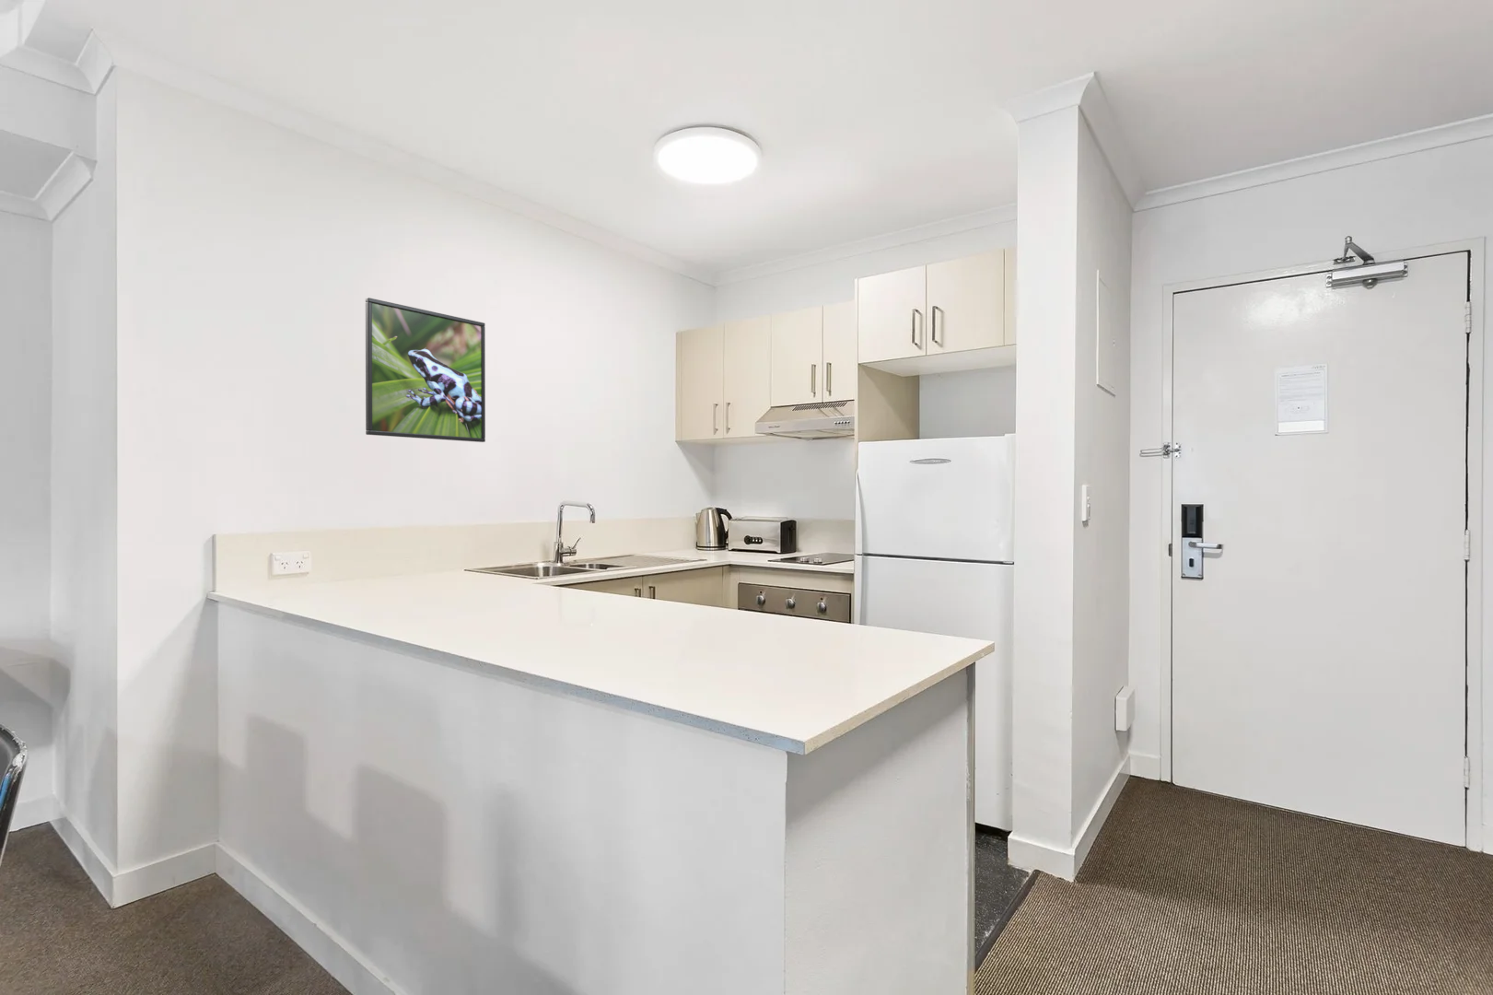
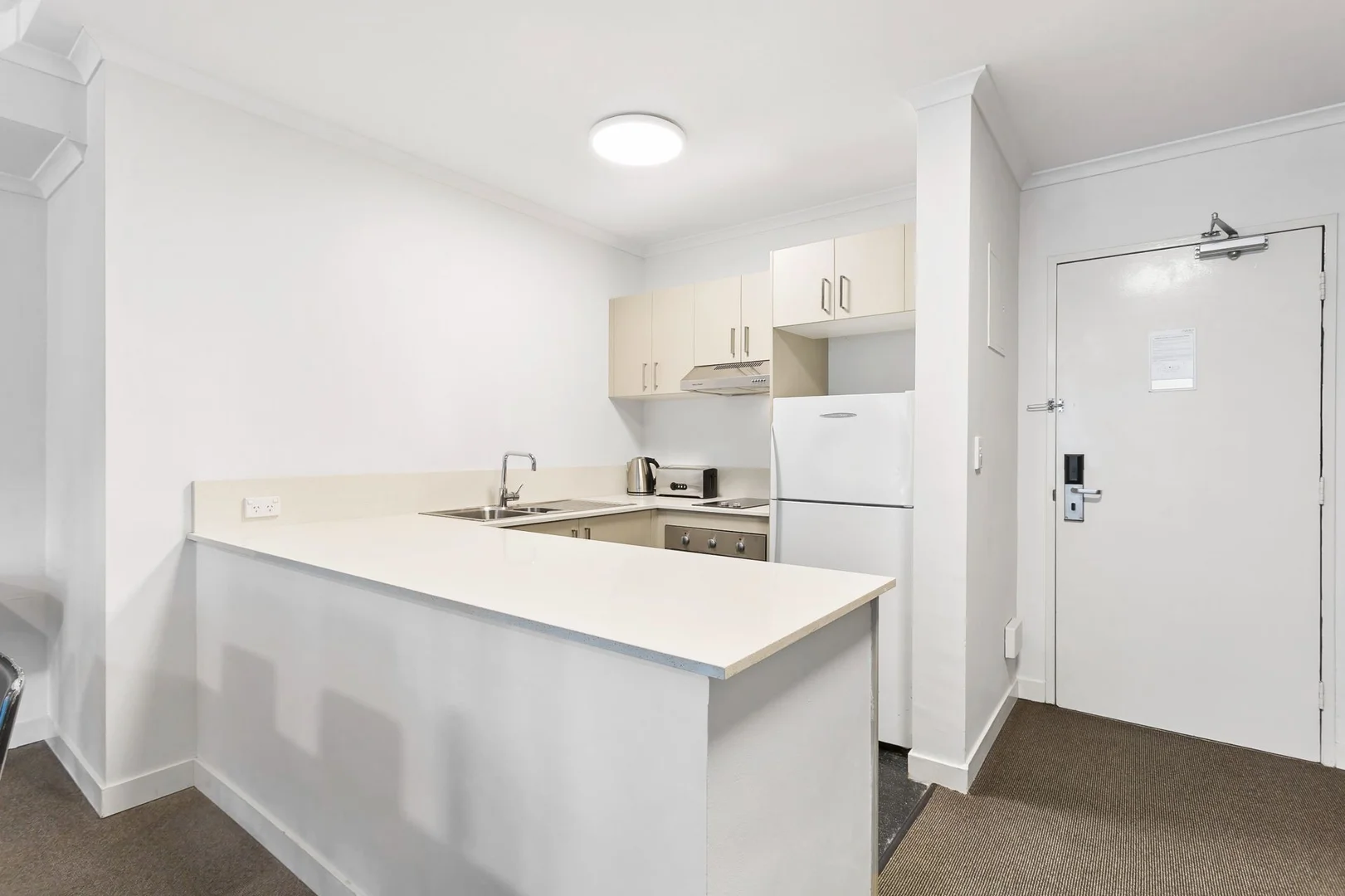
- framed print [365,297,486,443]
